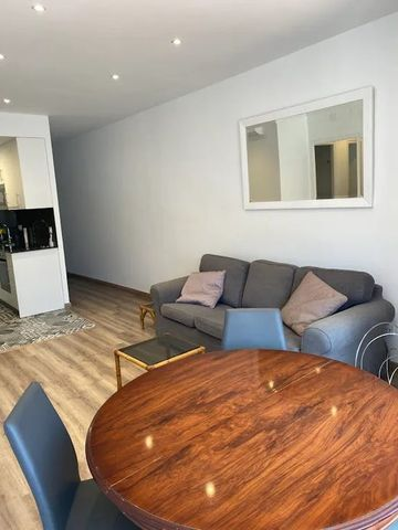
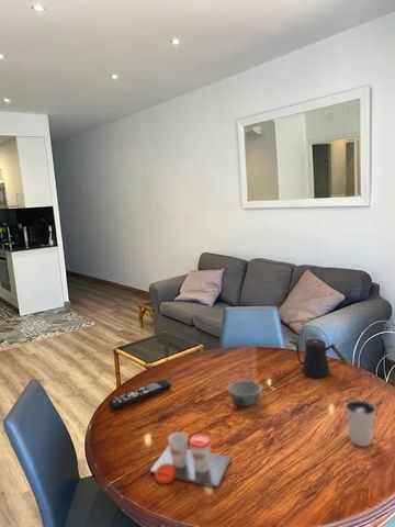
+ dixie cup [343,399,377,447]
+ kettle [287,338,349,379]
+ remote control [108,379,172,411]
+ cup [149,430,233,490]
+ bowl [227,379,262,407]
